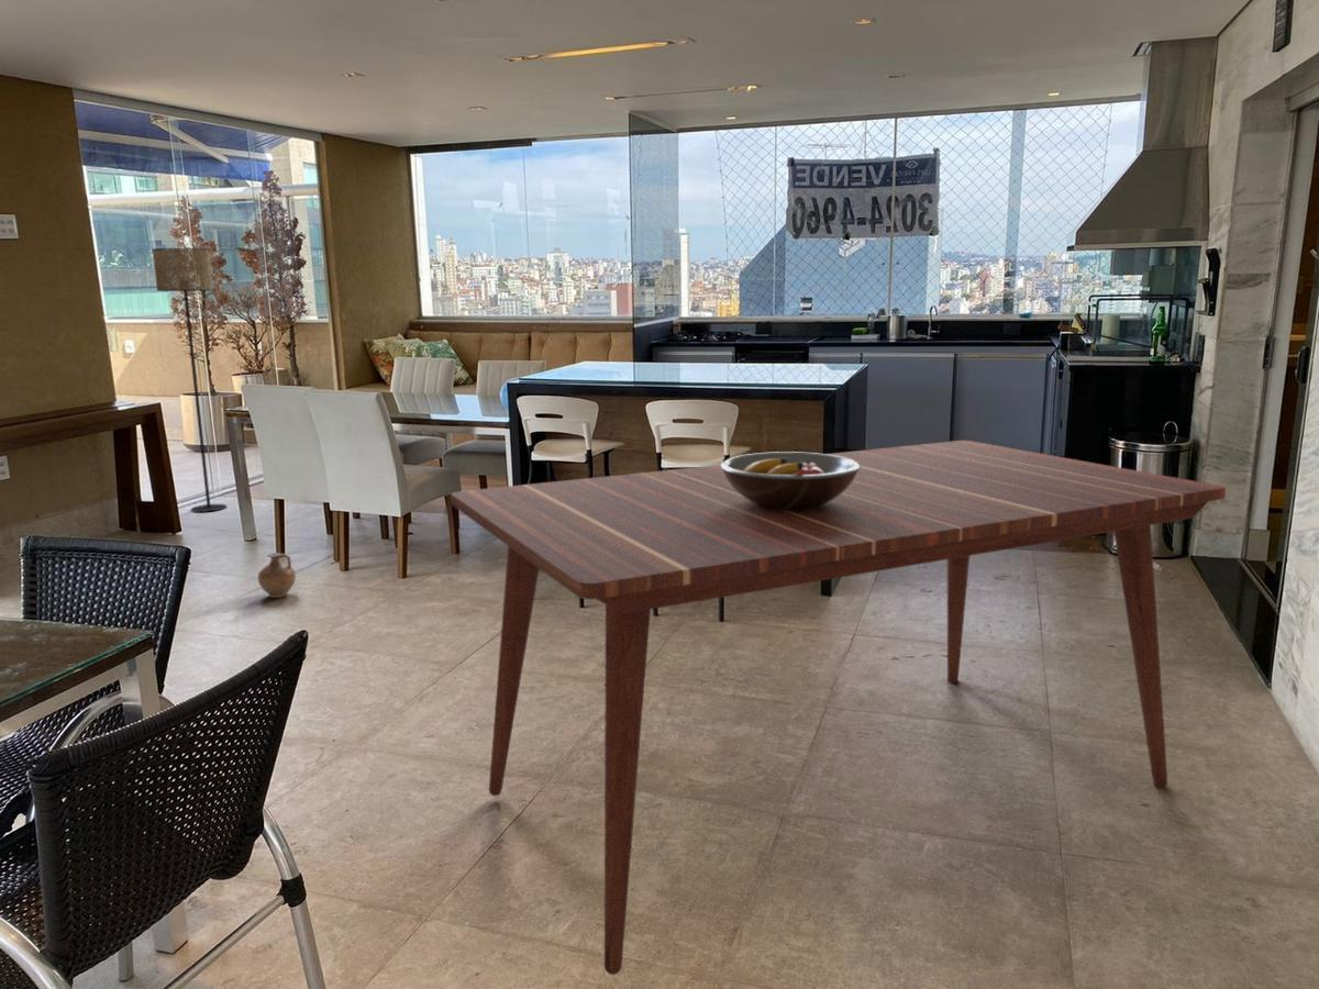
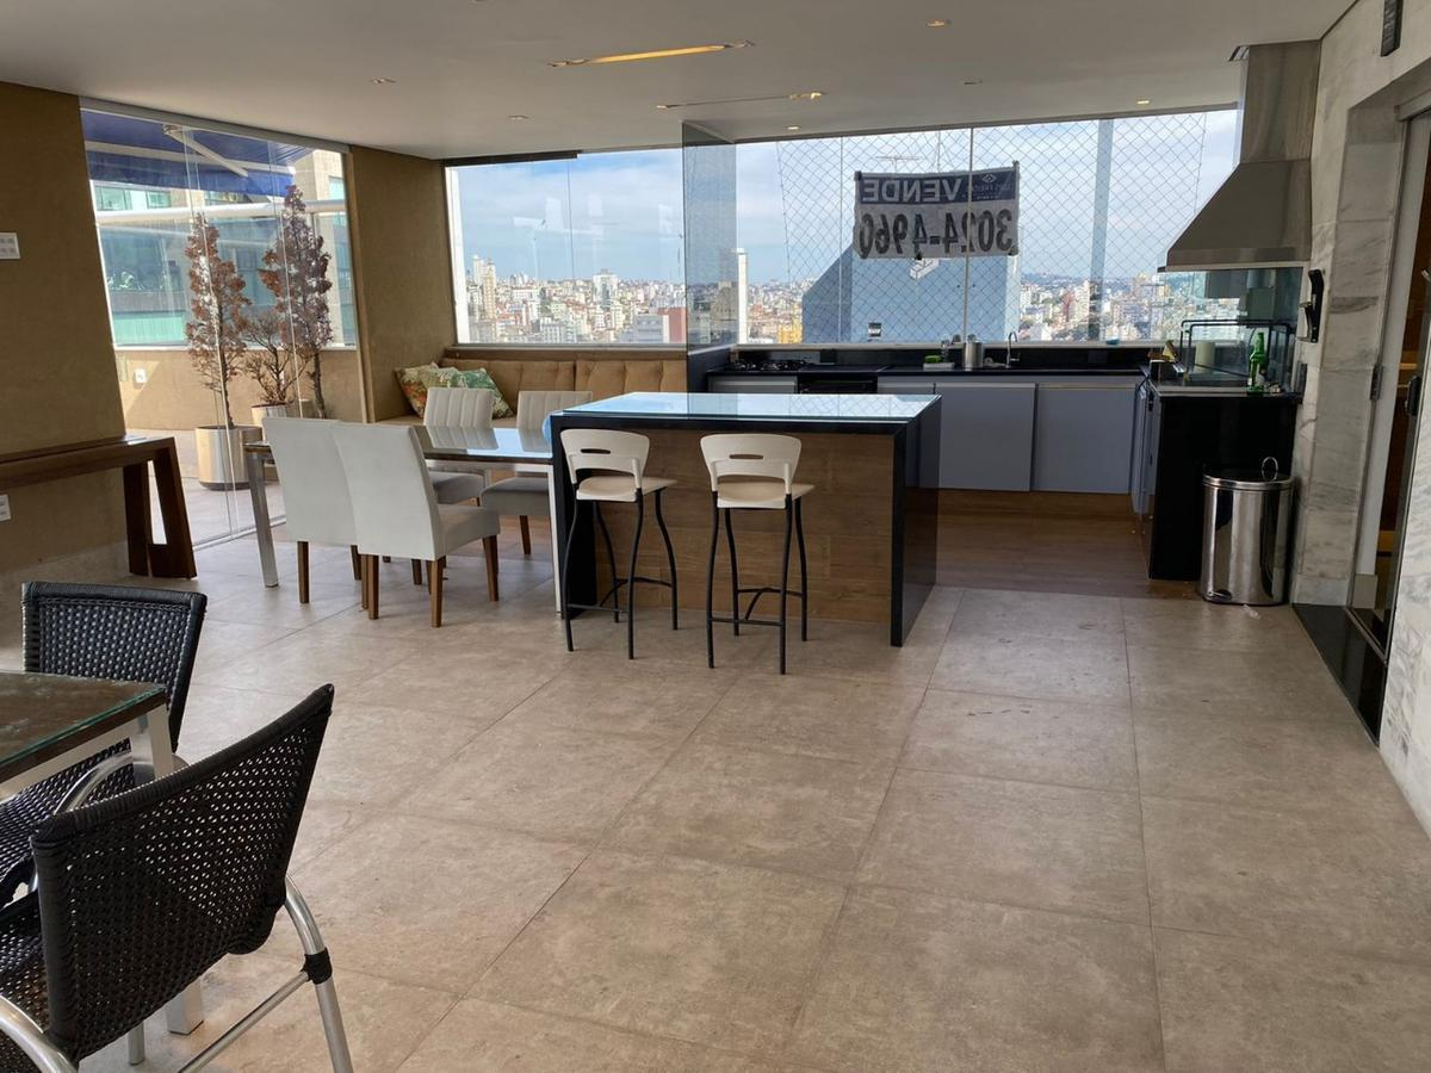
- ceramic jug [257,552,297,599]
- floor lamp [151,247,228,513]
- dining table [450,440,1227,976]
- fruit bowl [720,451,860,509]
